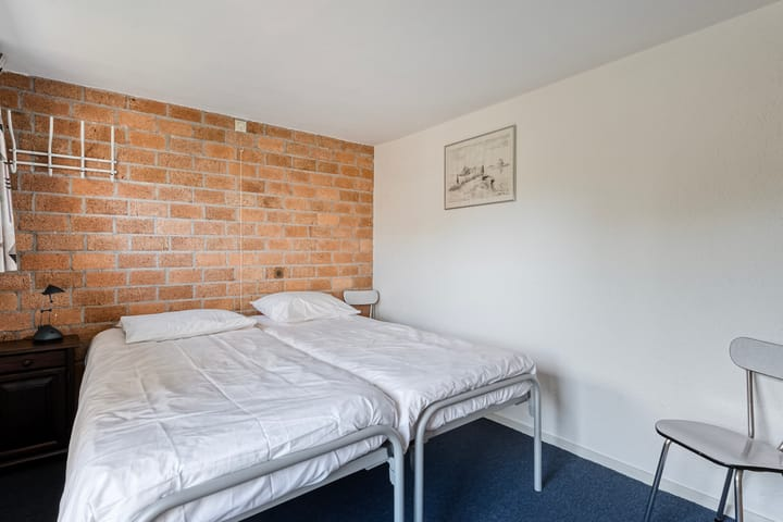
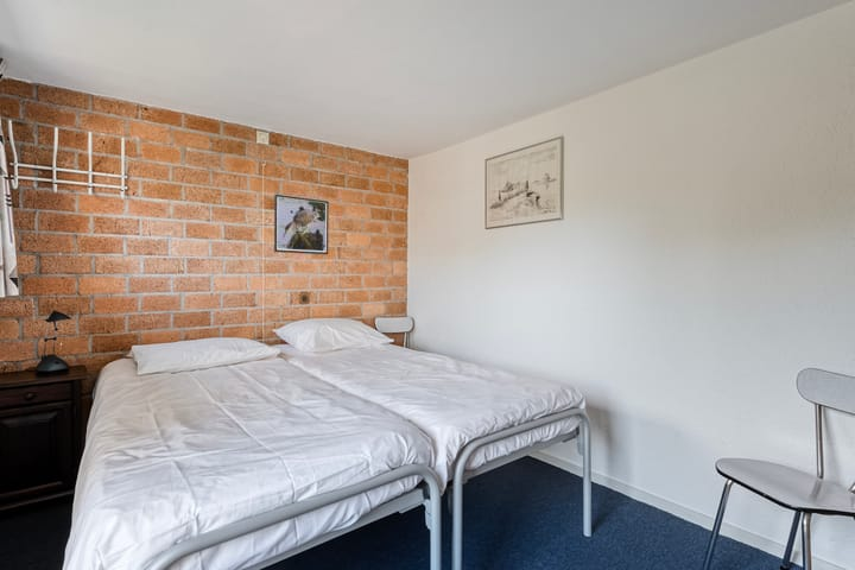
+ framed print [273,194,330,255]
